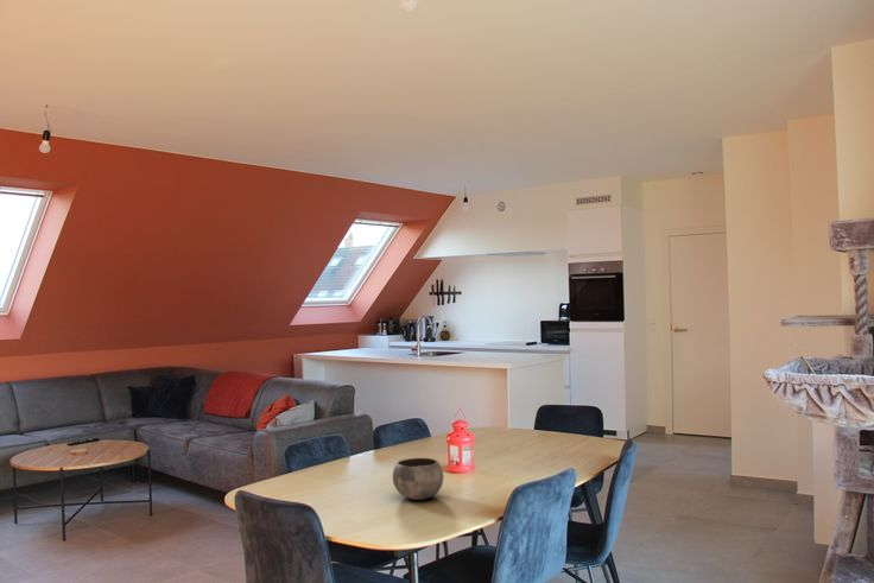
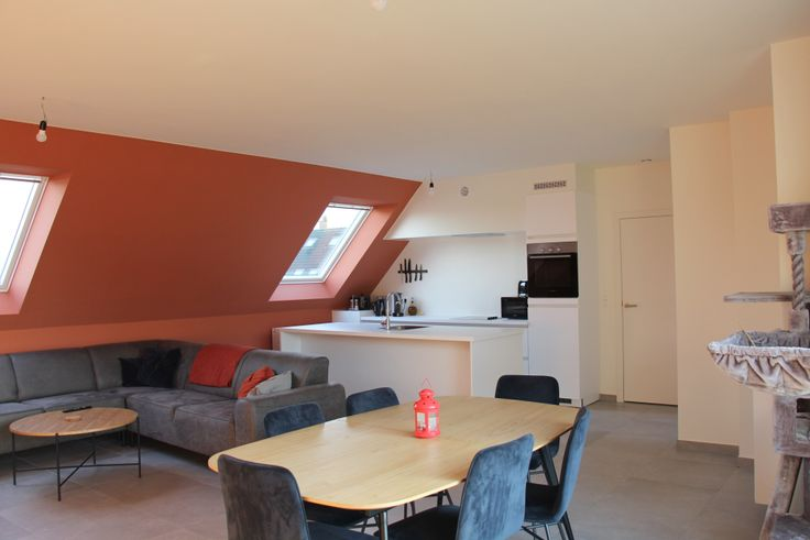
- bowl [392,457,444,501]
